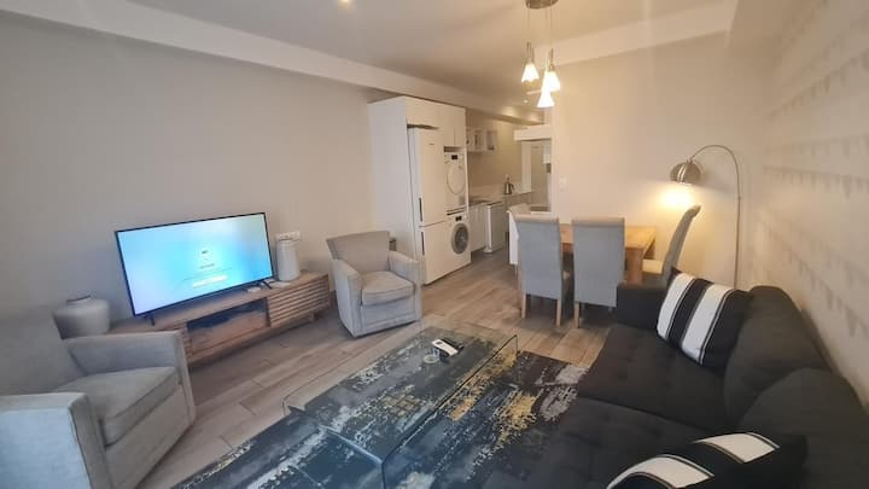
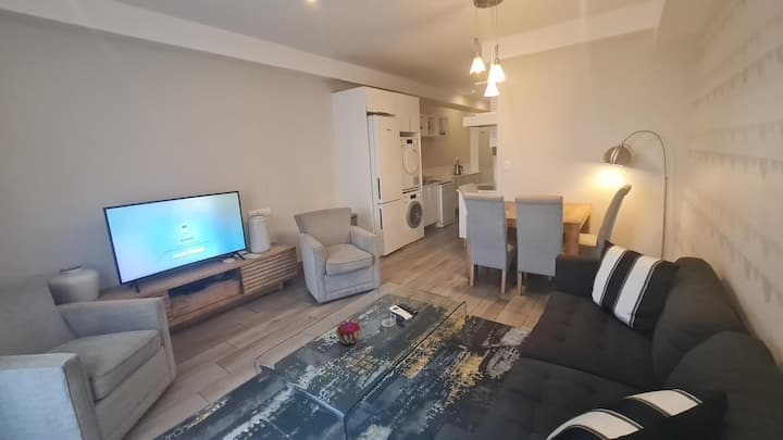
+ decorative bowl [336,322,361,345]
